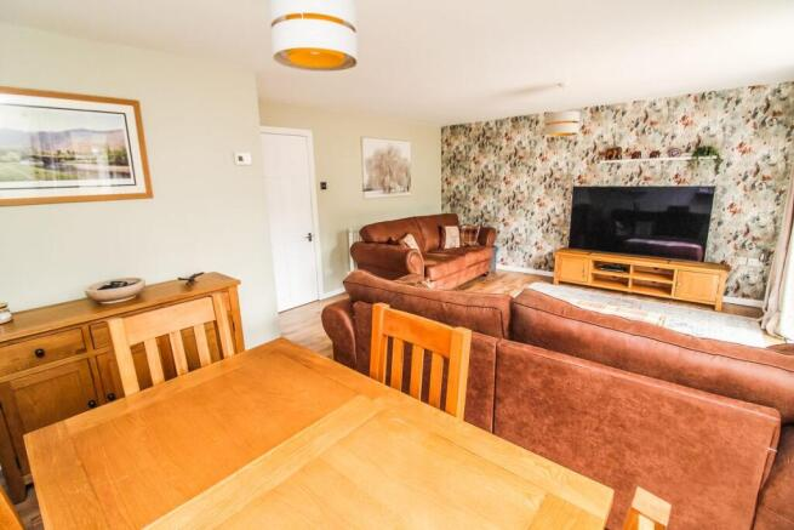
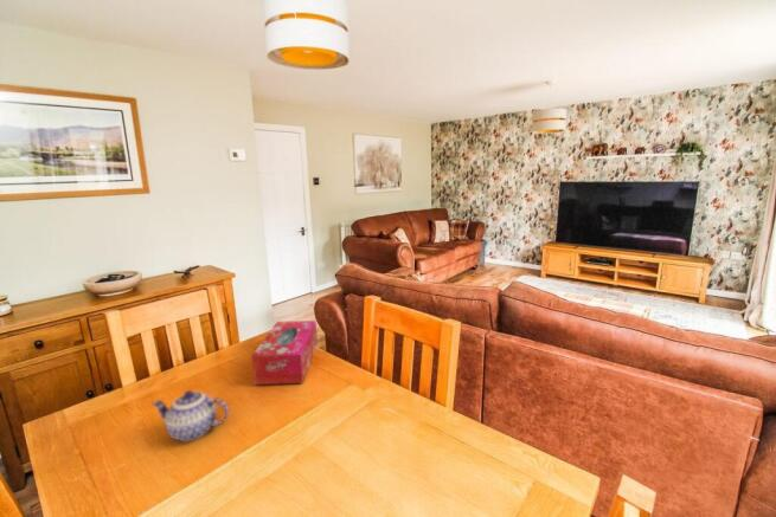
+ tissue box [251,319,319,386]
+ teapot [150,389,230,444]
